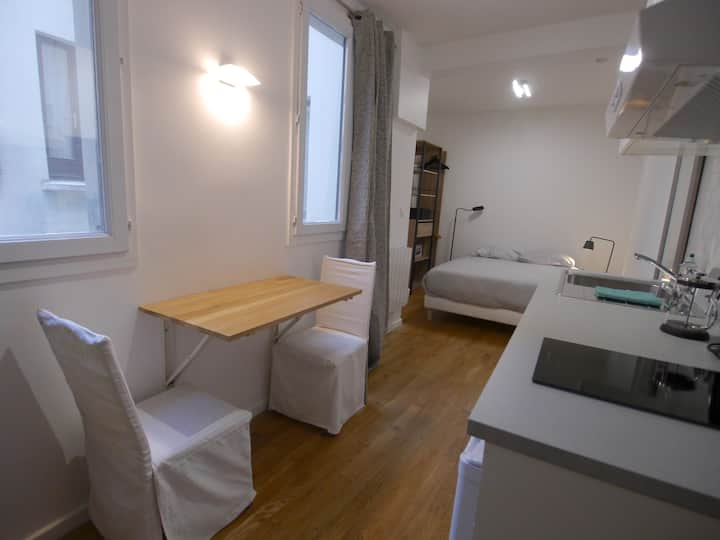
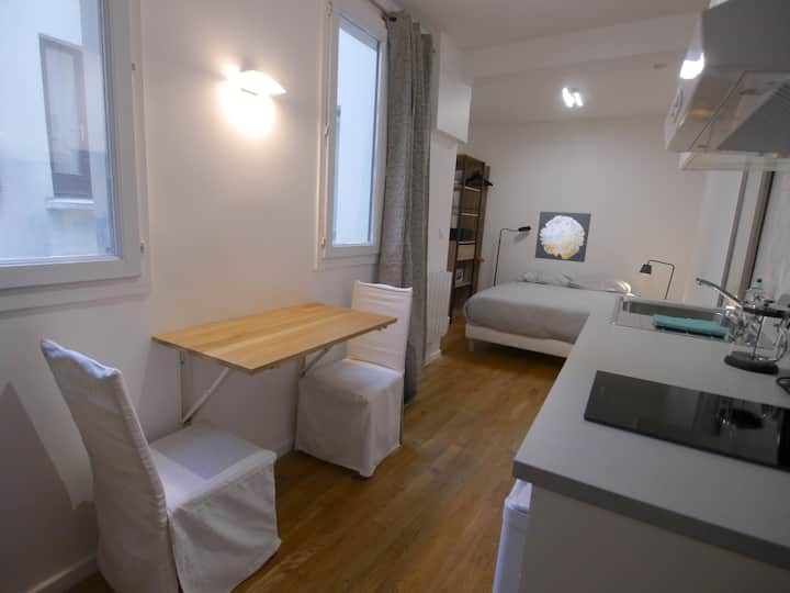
+ wall art [534,211,592,264]
